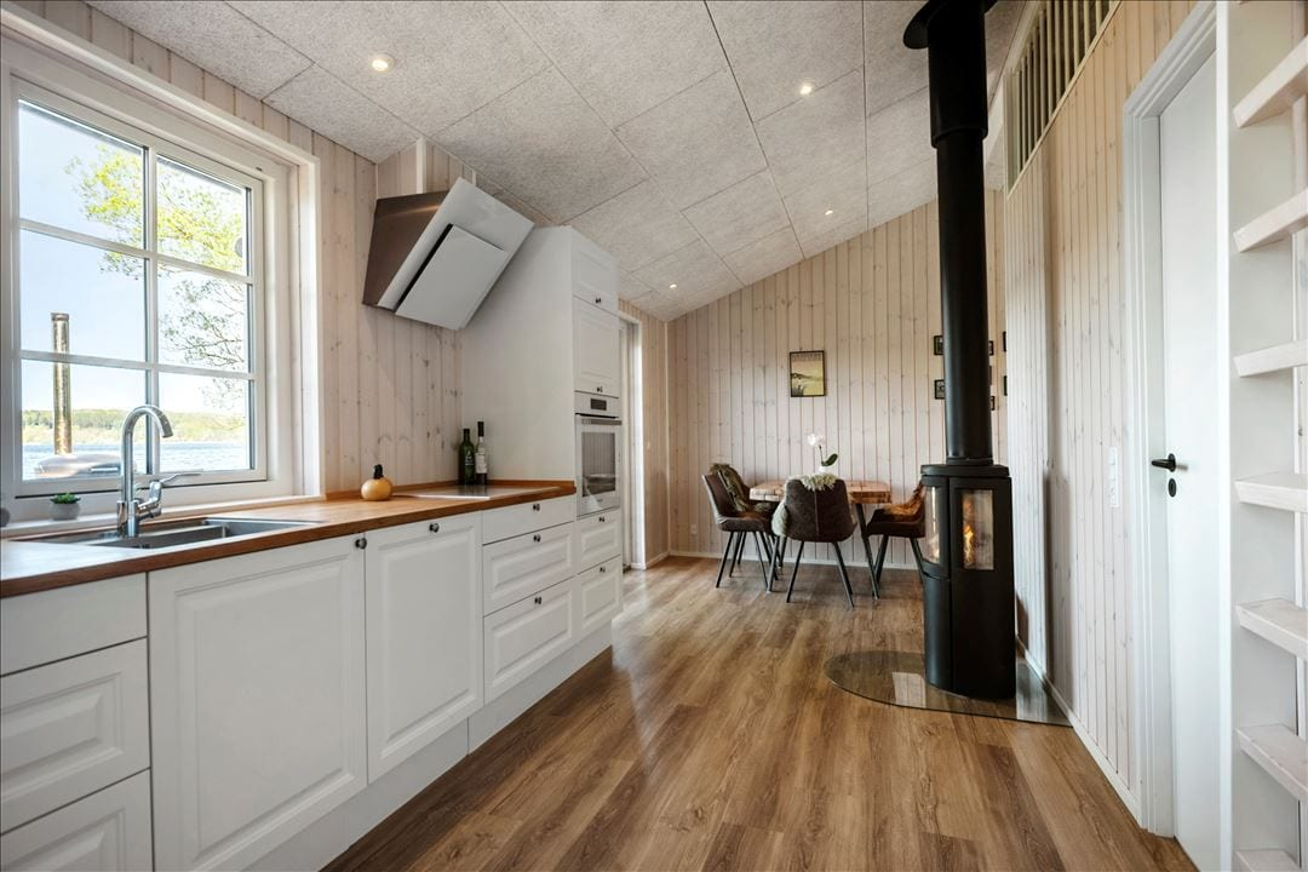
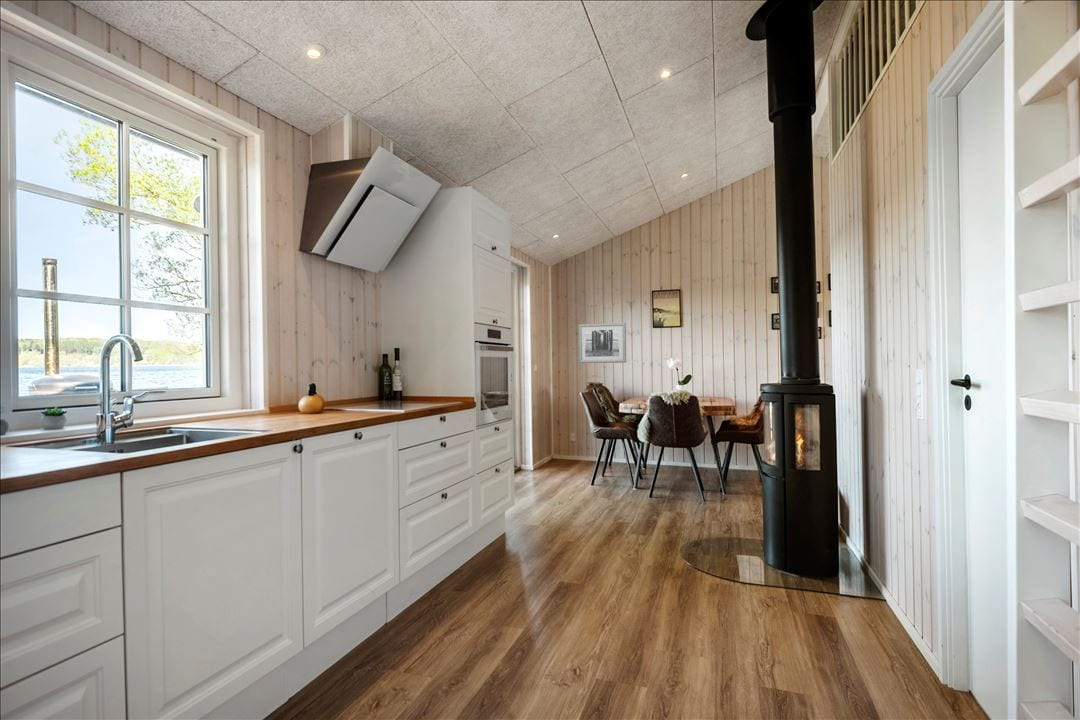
+ wall art [577,322,627,364]
